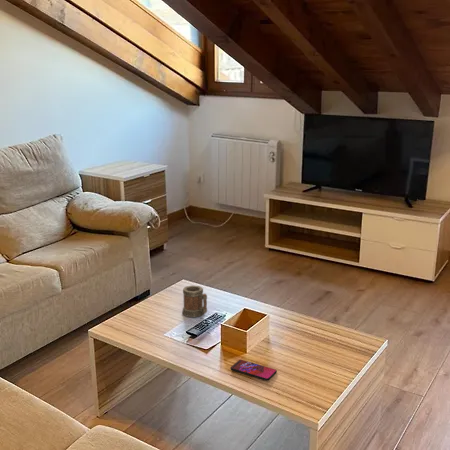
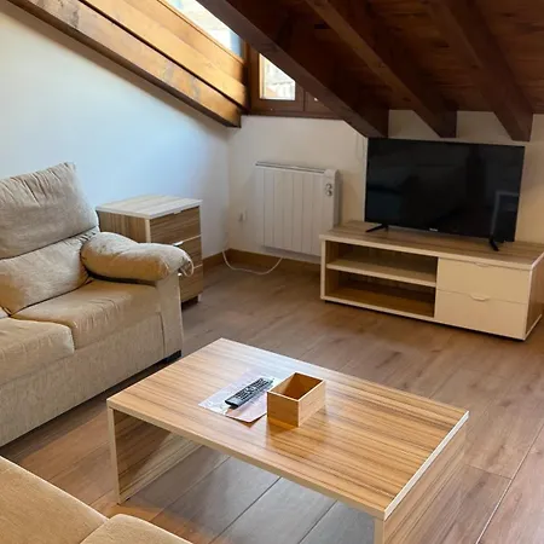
- mug [181,284,208,318]
- smartphone [230,359,278,381]
